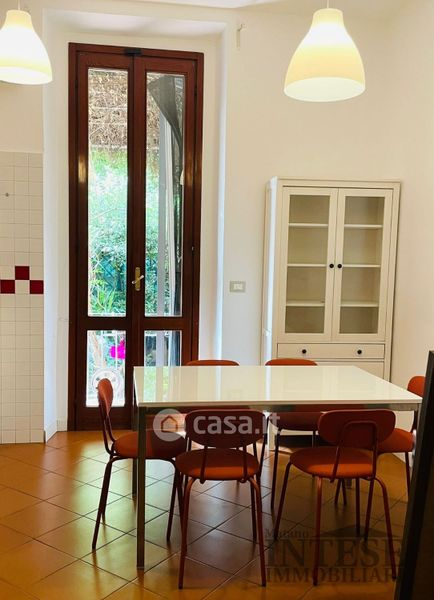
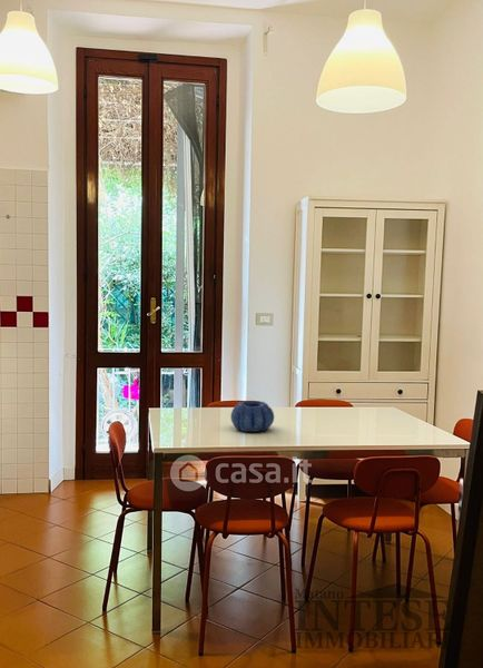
+ decorative bowl [229,400,275,433]
